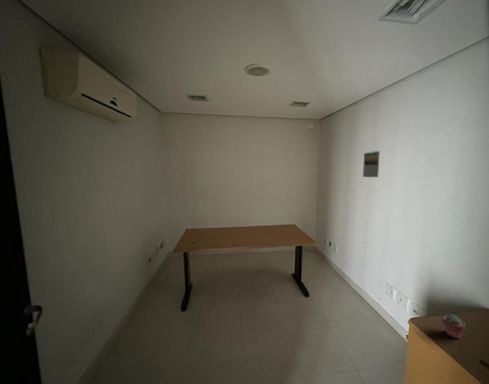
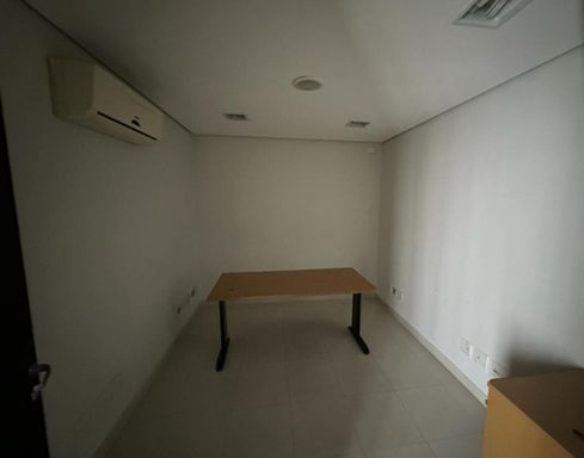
- potted succulent [441,314,466,339]
- calendar [362,150,381,178]
